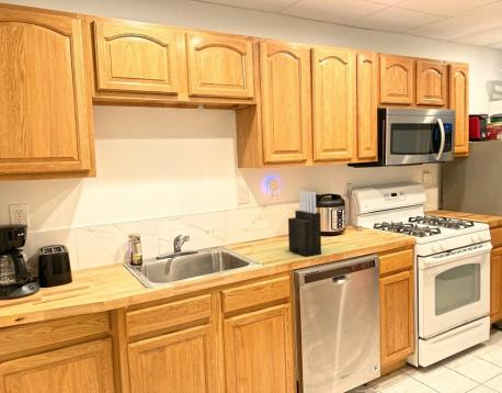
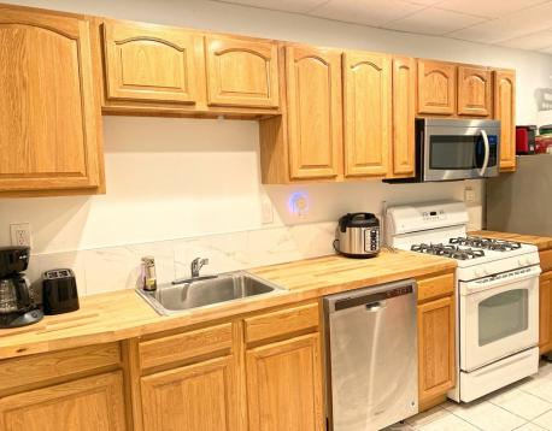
- knife block [287,190,322,258]
